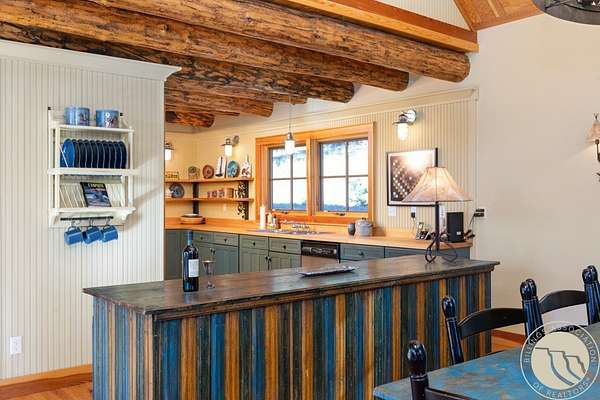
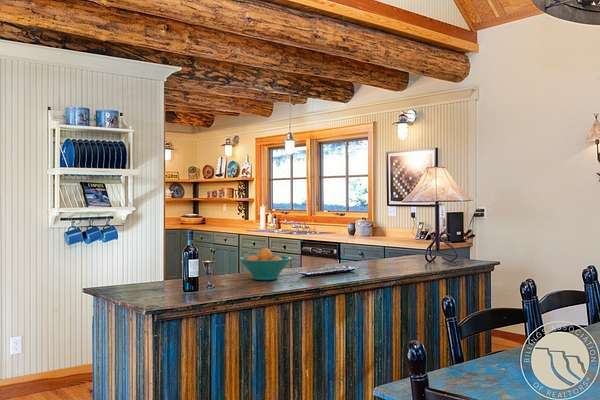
+ fruit bowl [238,247,292,281]
